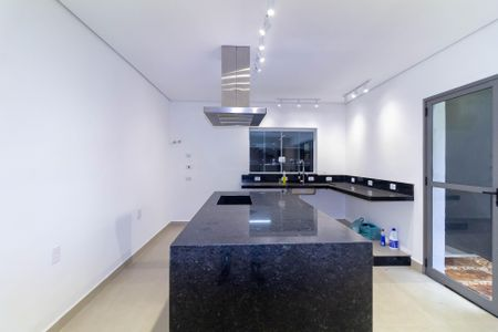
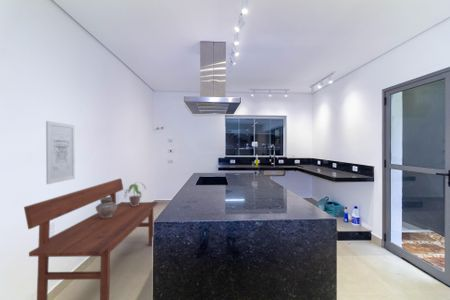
+ potted plant [123,181,147,206]
+ wall art [45,120,76,185]
+ ceramic pot [95,196,117,218]
+ bench [23,177,159,300]
